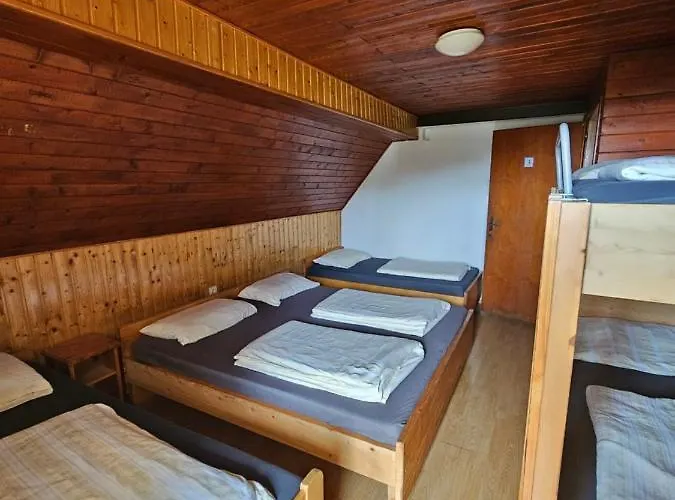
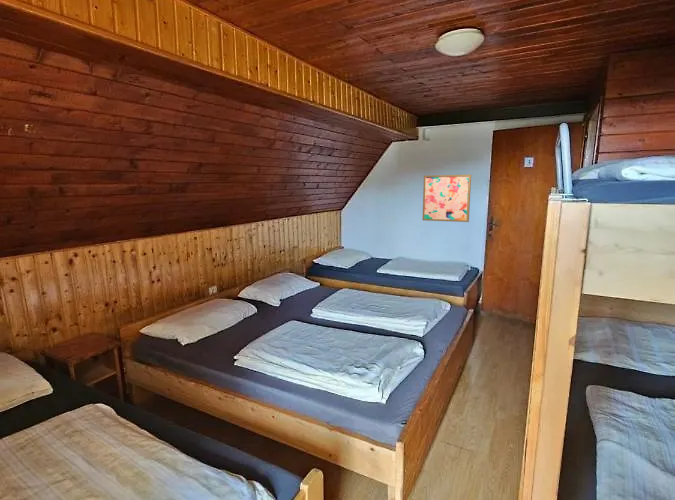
+ wall art [422,174,472,223]
